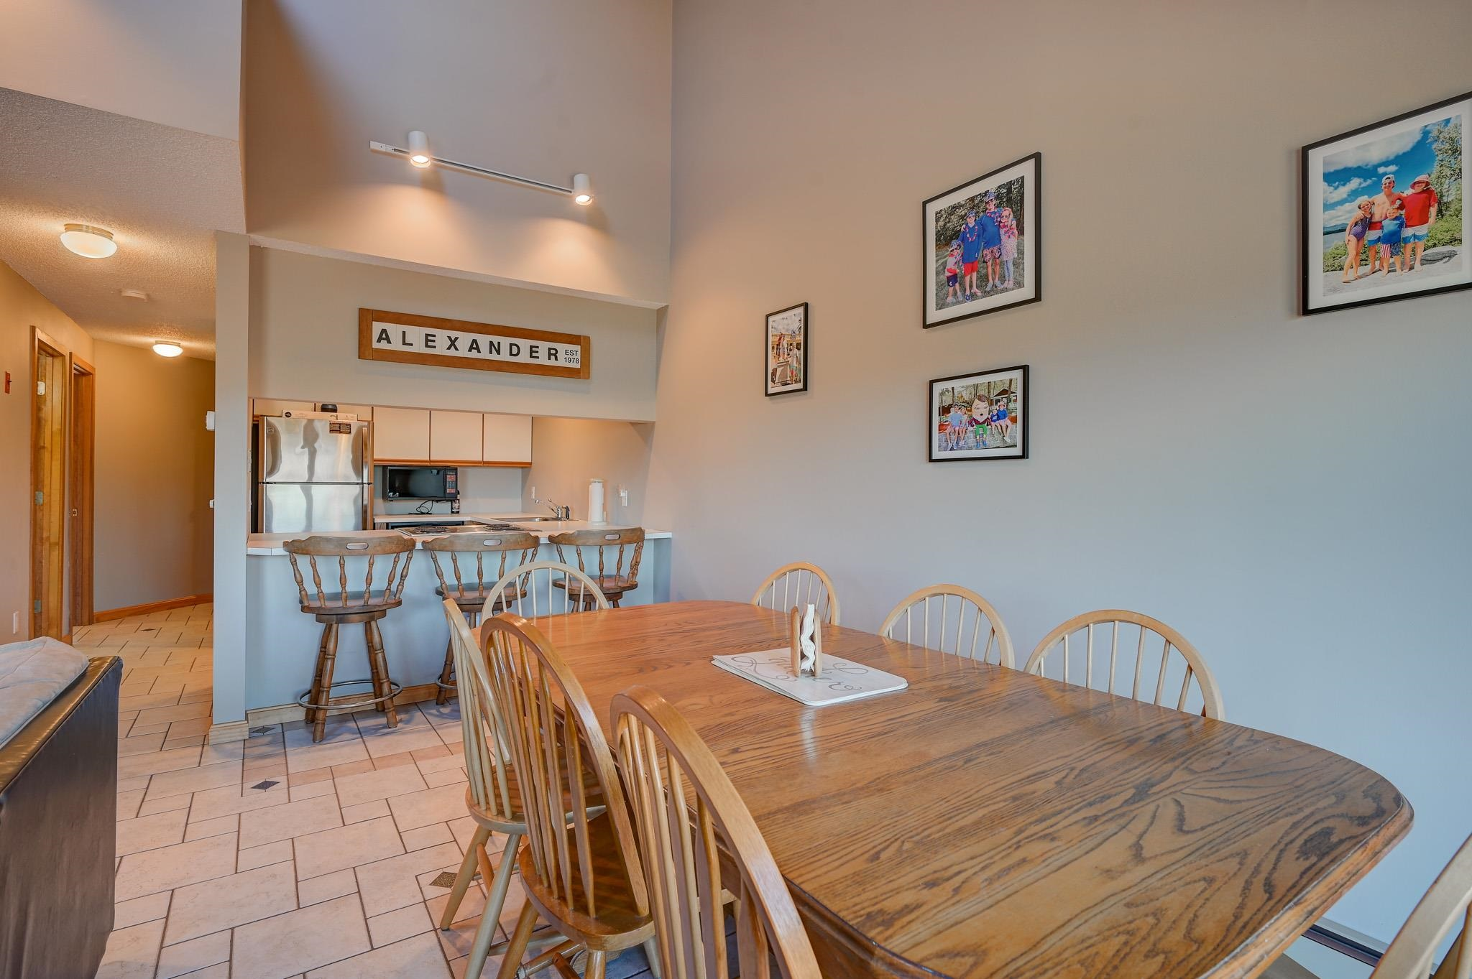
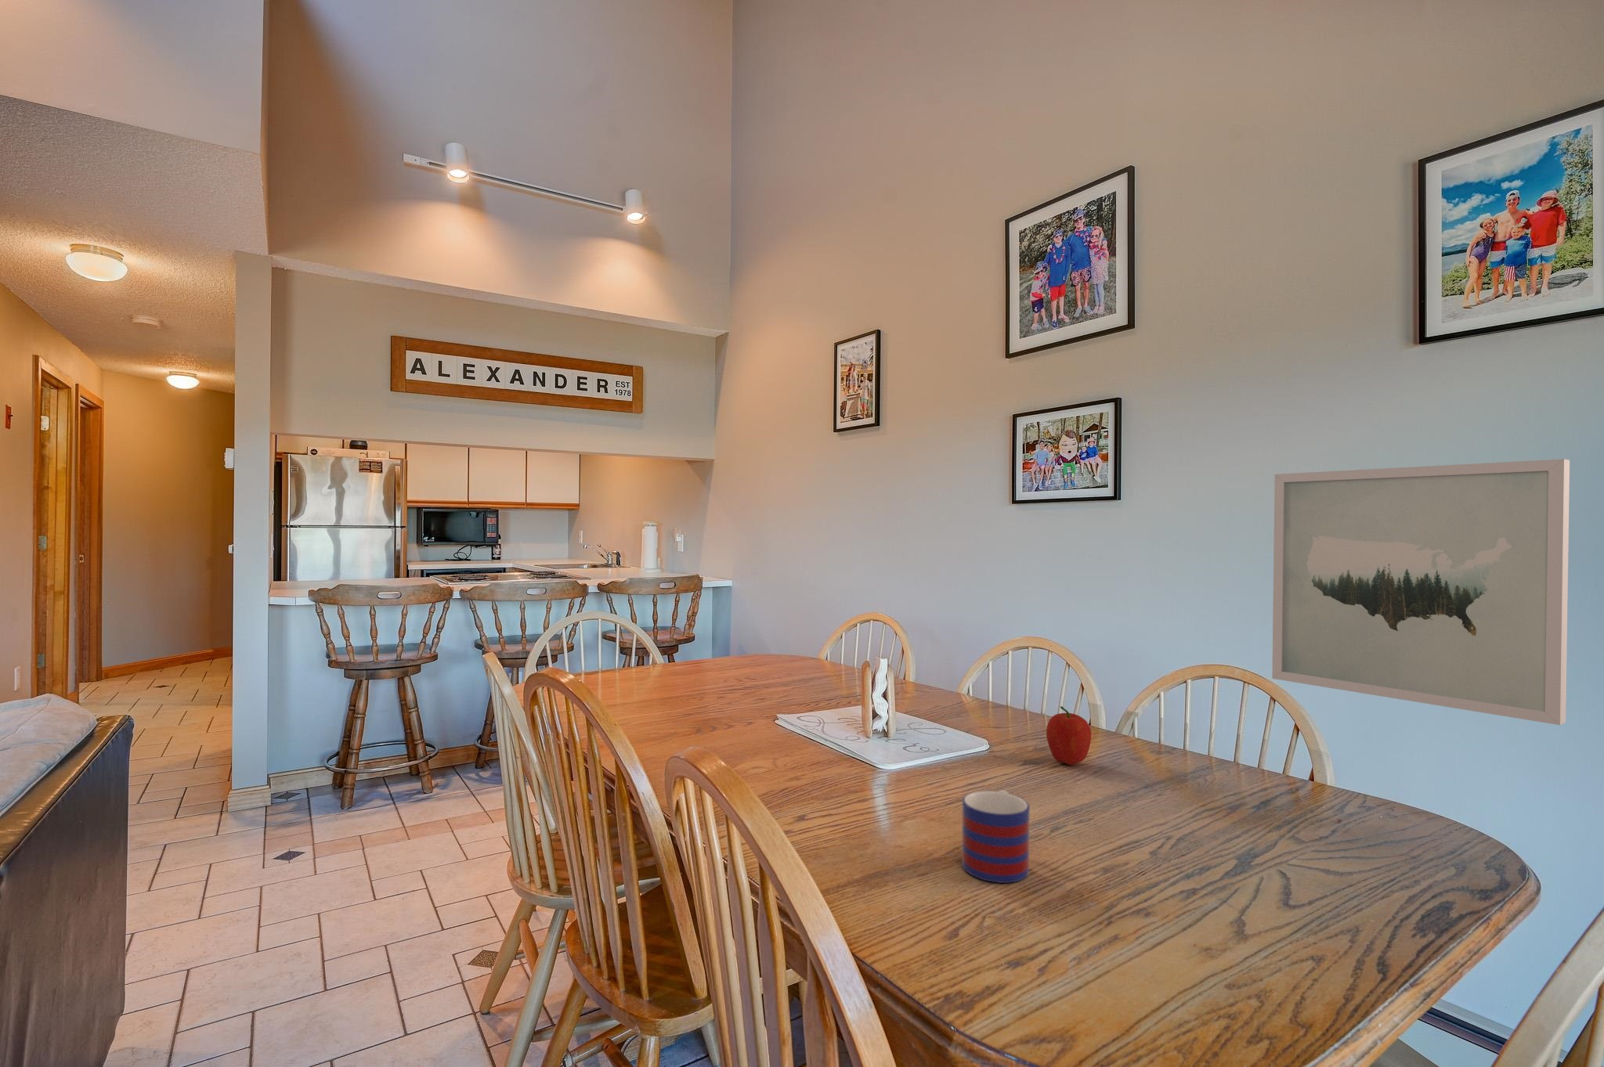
+ wall art [1271,458,1571,725]
+ mug [961,790,1031,884]
+ fruit [1046,705,1092,766]
